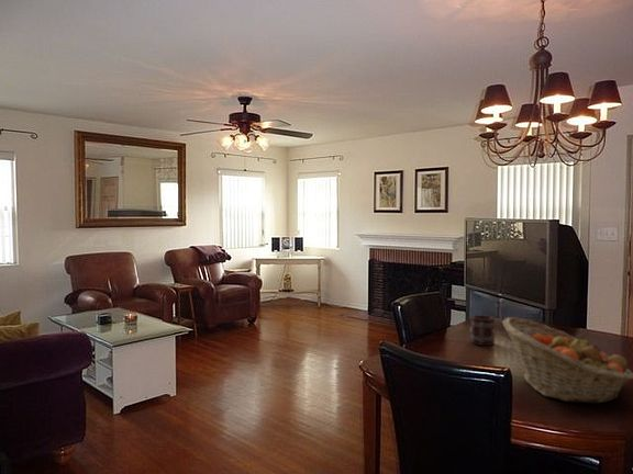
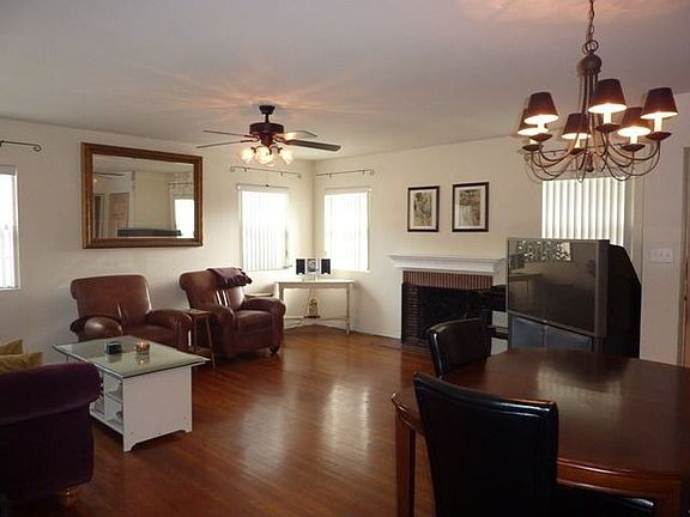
- fruit basket [501,316,633,405]
- mug [469,314,496,347]
